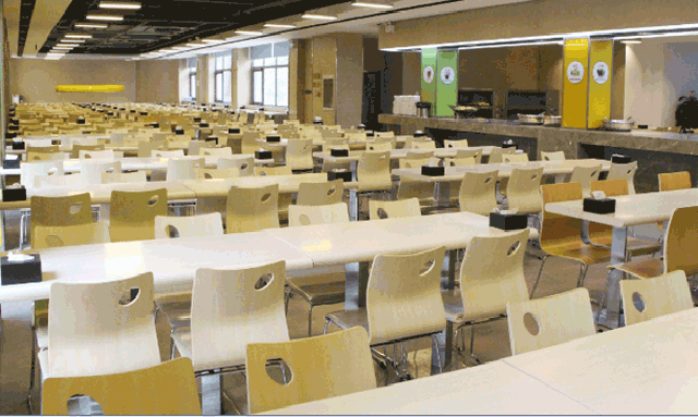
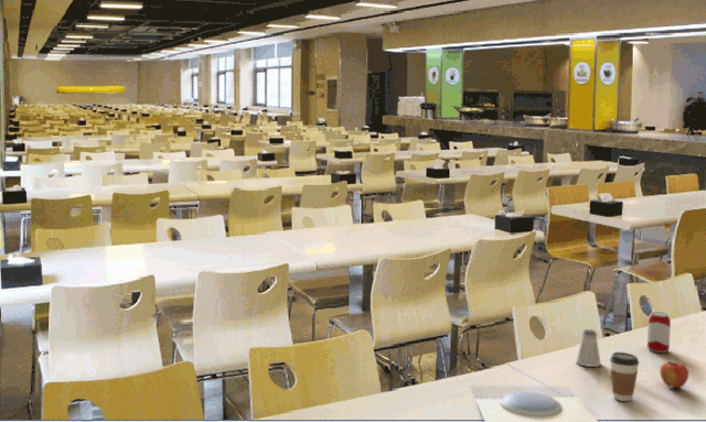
+ plate [474,391,599,422]
+ saltshaker [575,328,602,368]
+ coffee cup [609,350,640,402]
+ apple [659,357,689,389]
+ beverage can [646,311,672,354]
